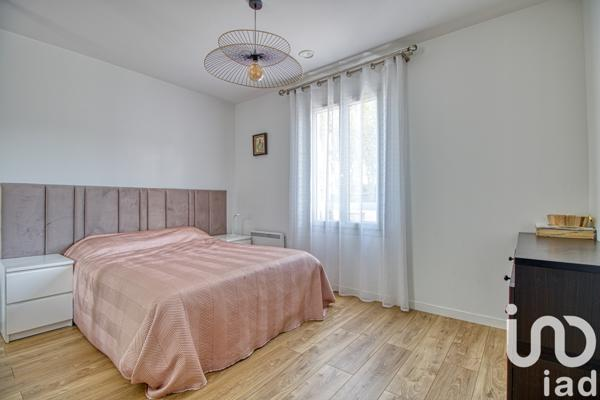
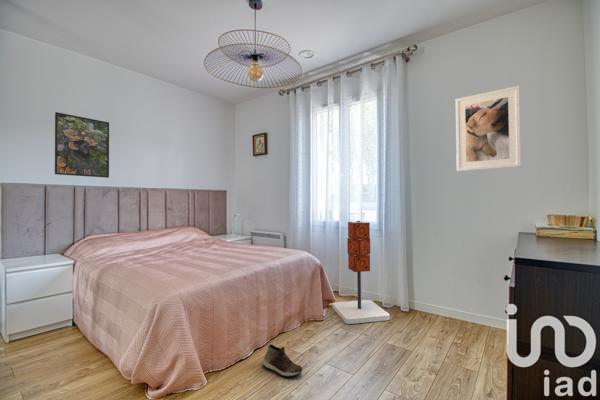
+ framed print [54,111,110,179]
+ shoe [262,343,303,377]
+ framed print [455,85,522,172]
+ speaker [332,220,391,325]
